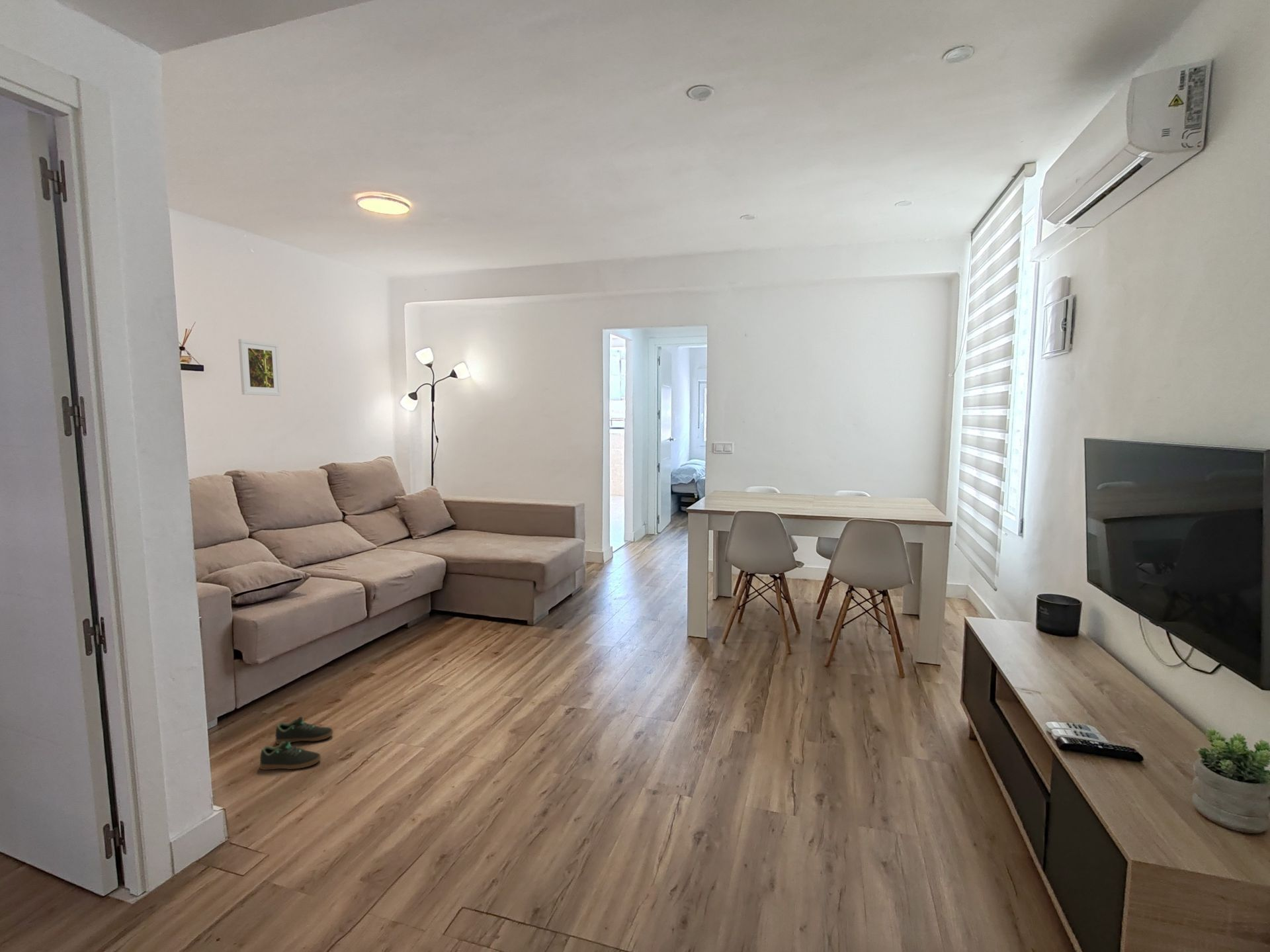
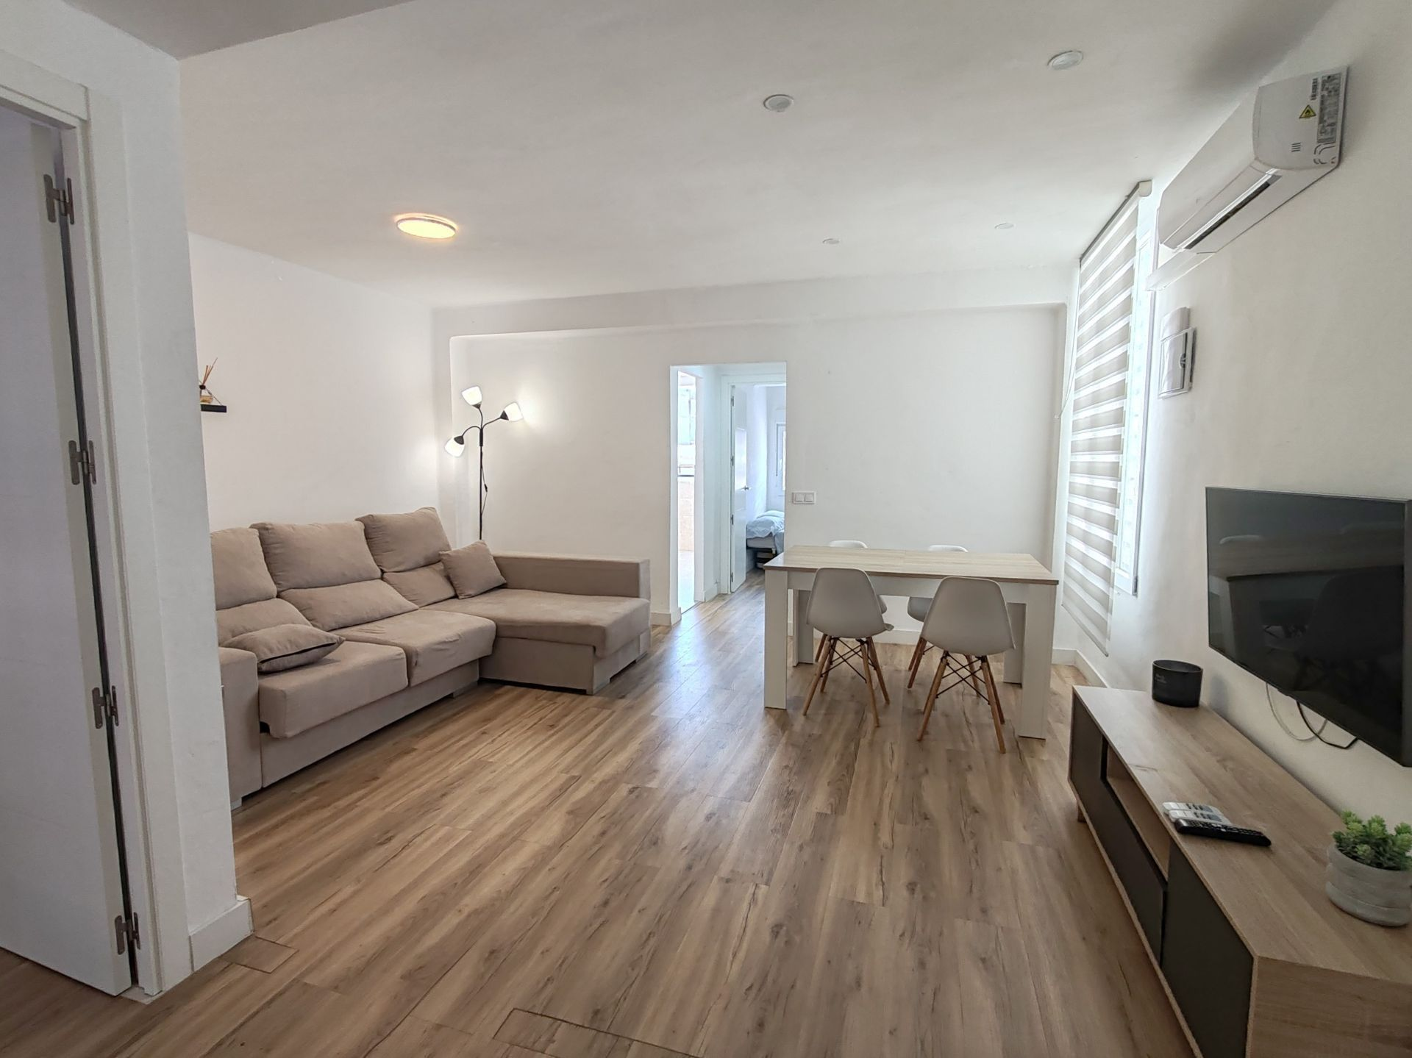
- shoe [259,716,334,771]
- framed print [237,338,282,396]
